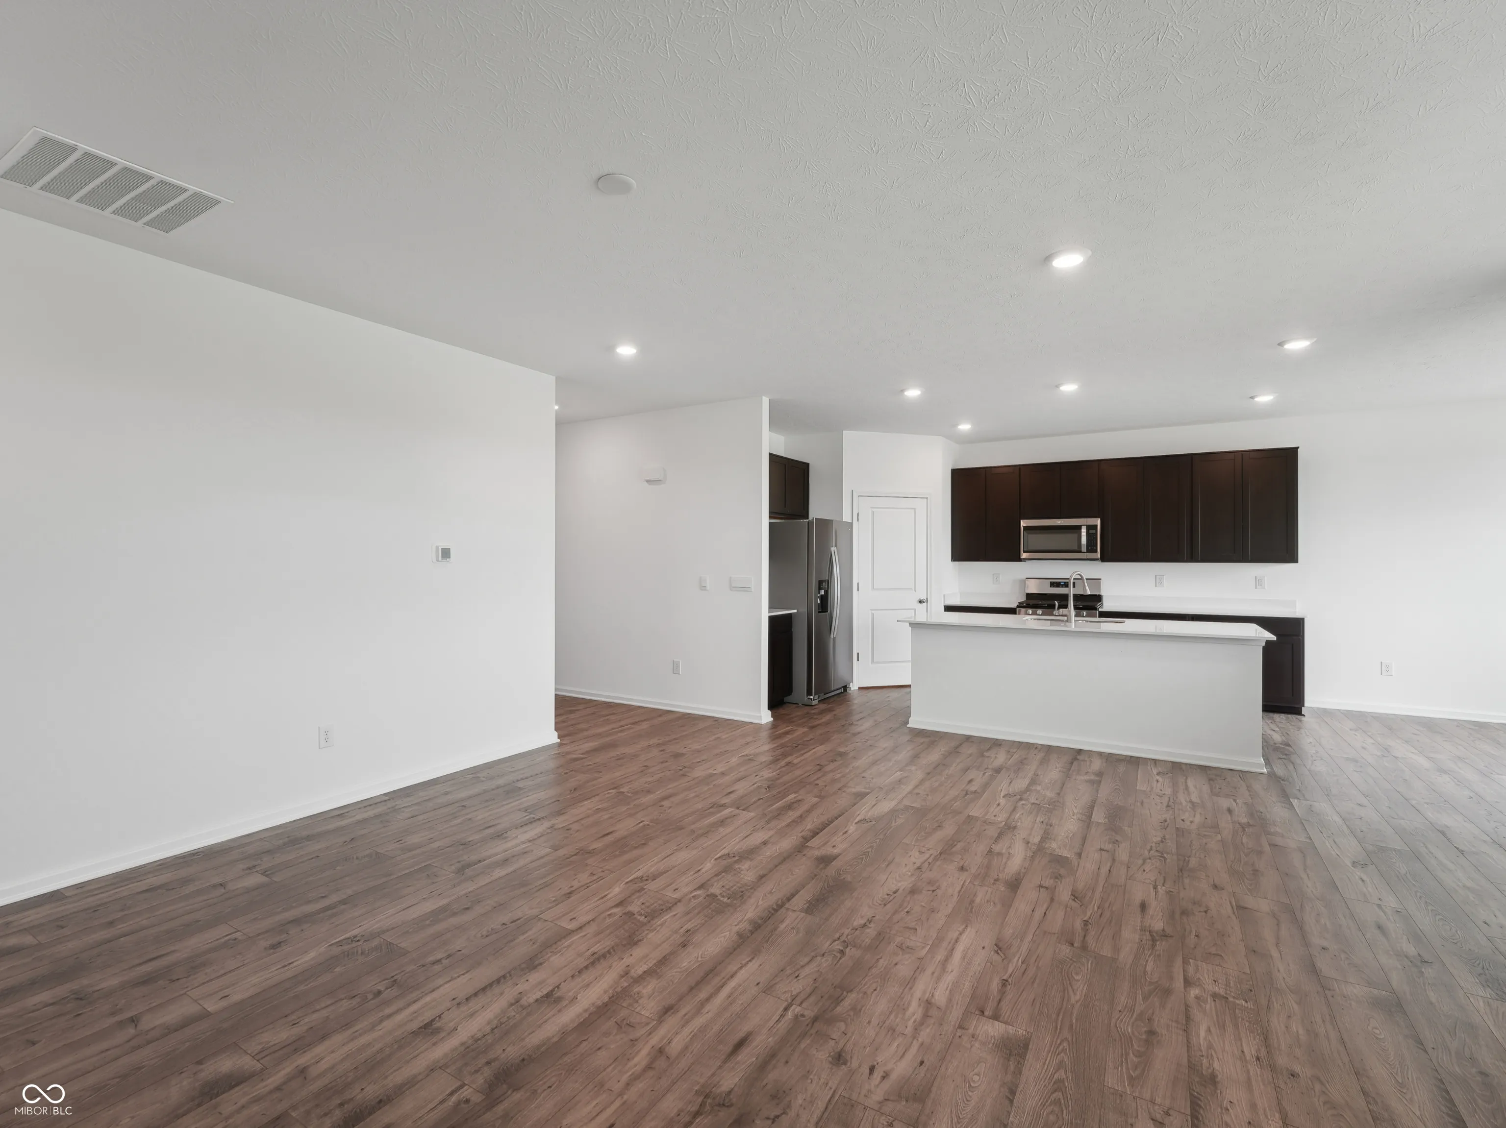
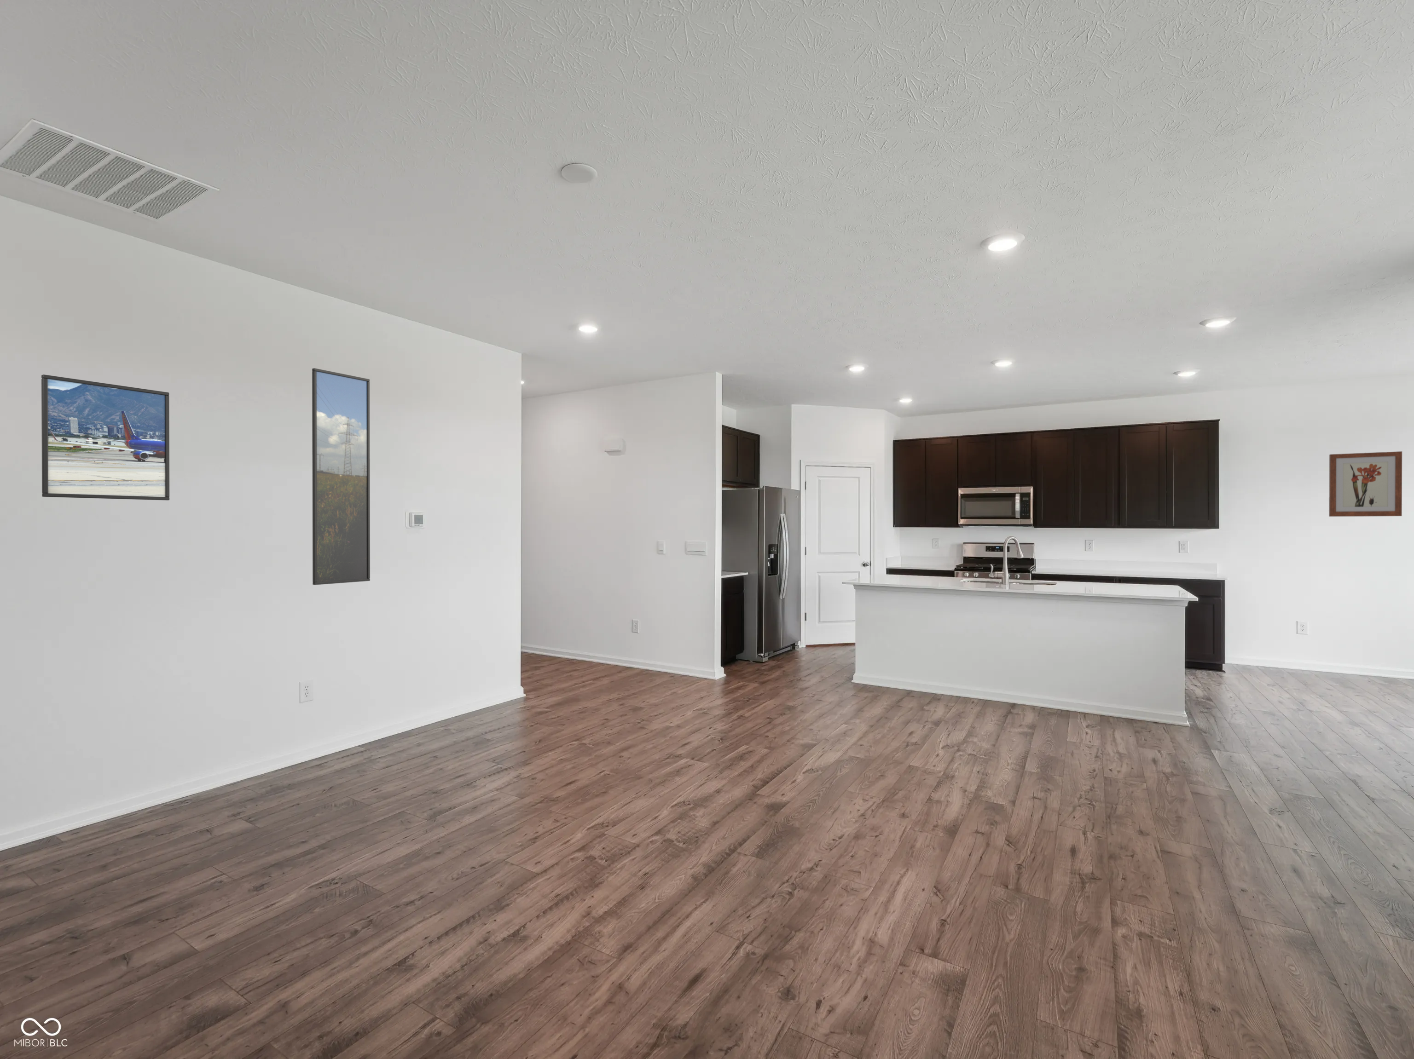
+ wall art [1328,451,1403,517]
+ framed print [41,374,170,501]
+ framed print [312,367,370,585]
